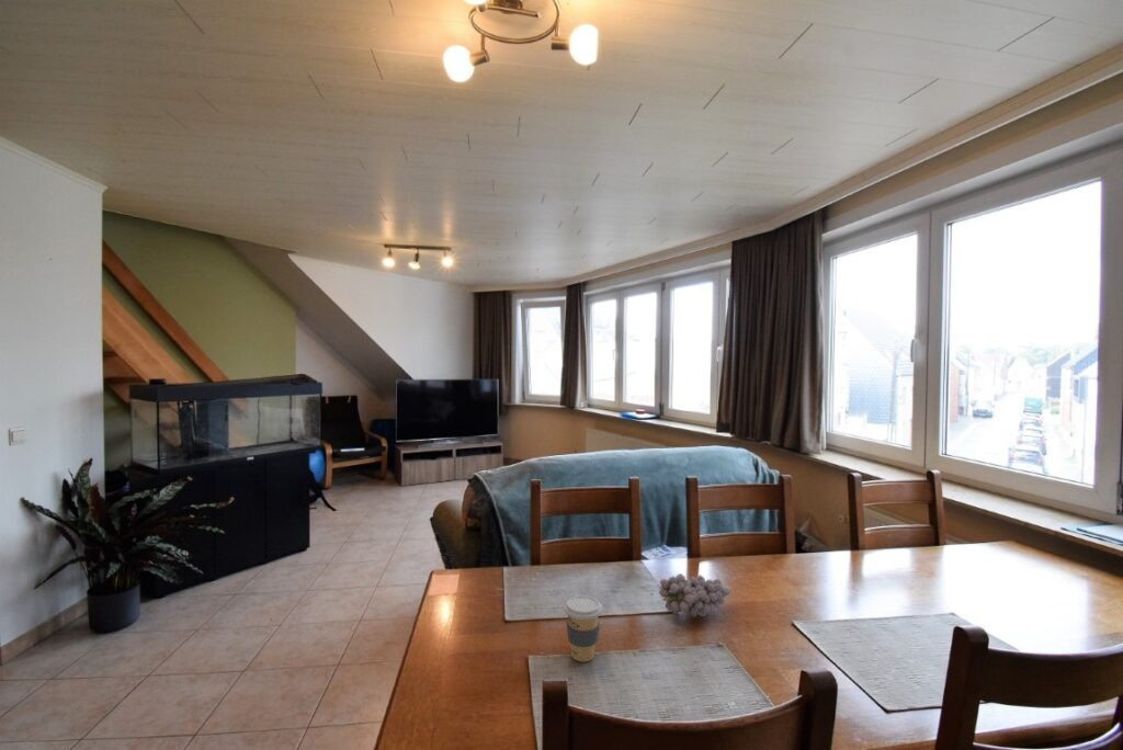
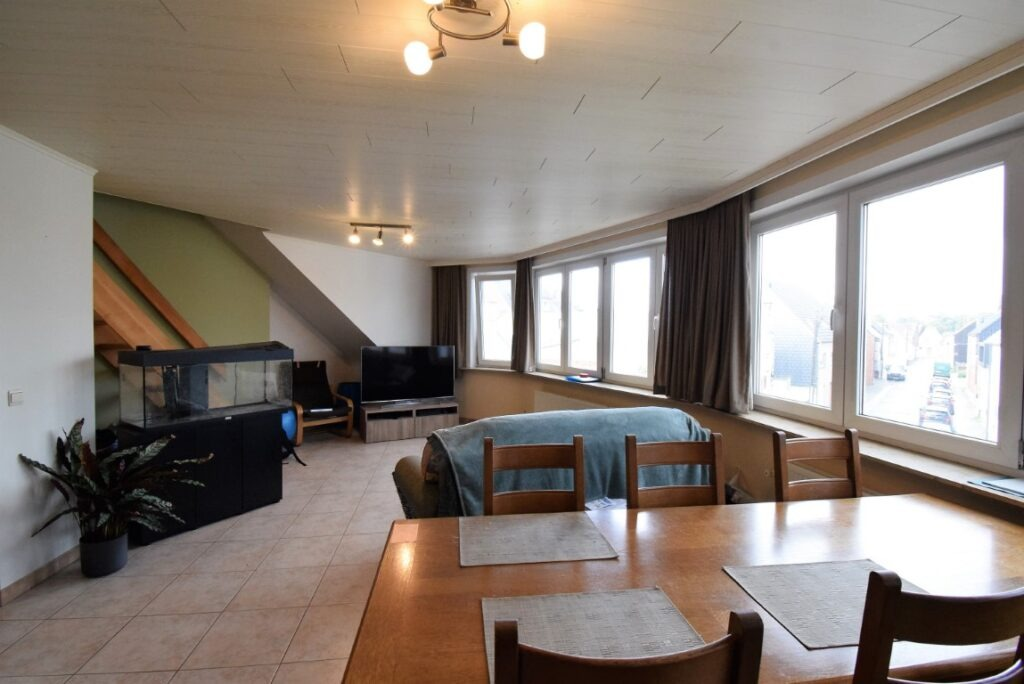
- fruit [658,572,731,617]
- coffee cup [563,594,603,663]
